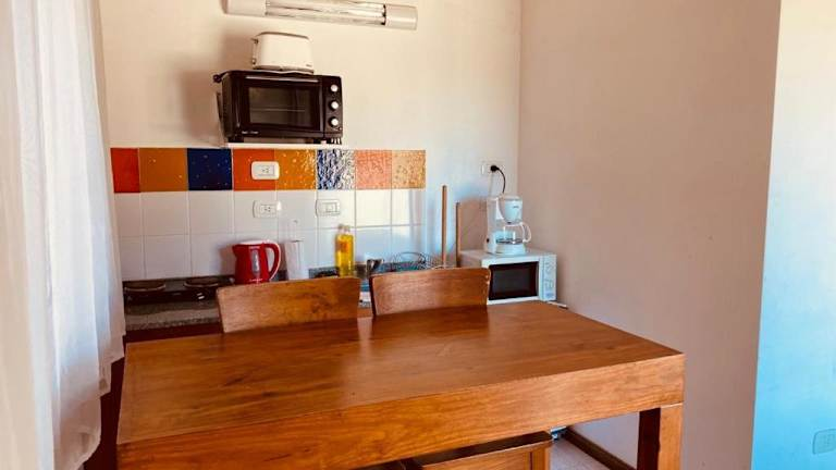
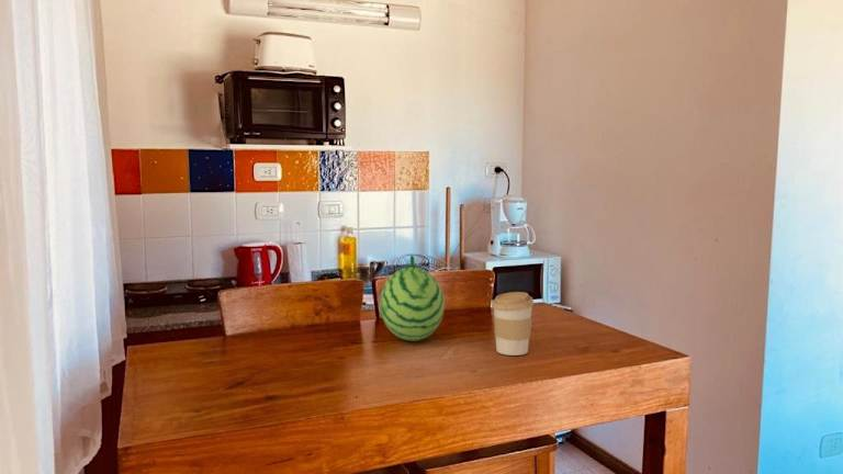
+ fruit [379,255,446,342]
+ coffee cup [491,291,535,357]
